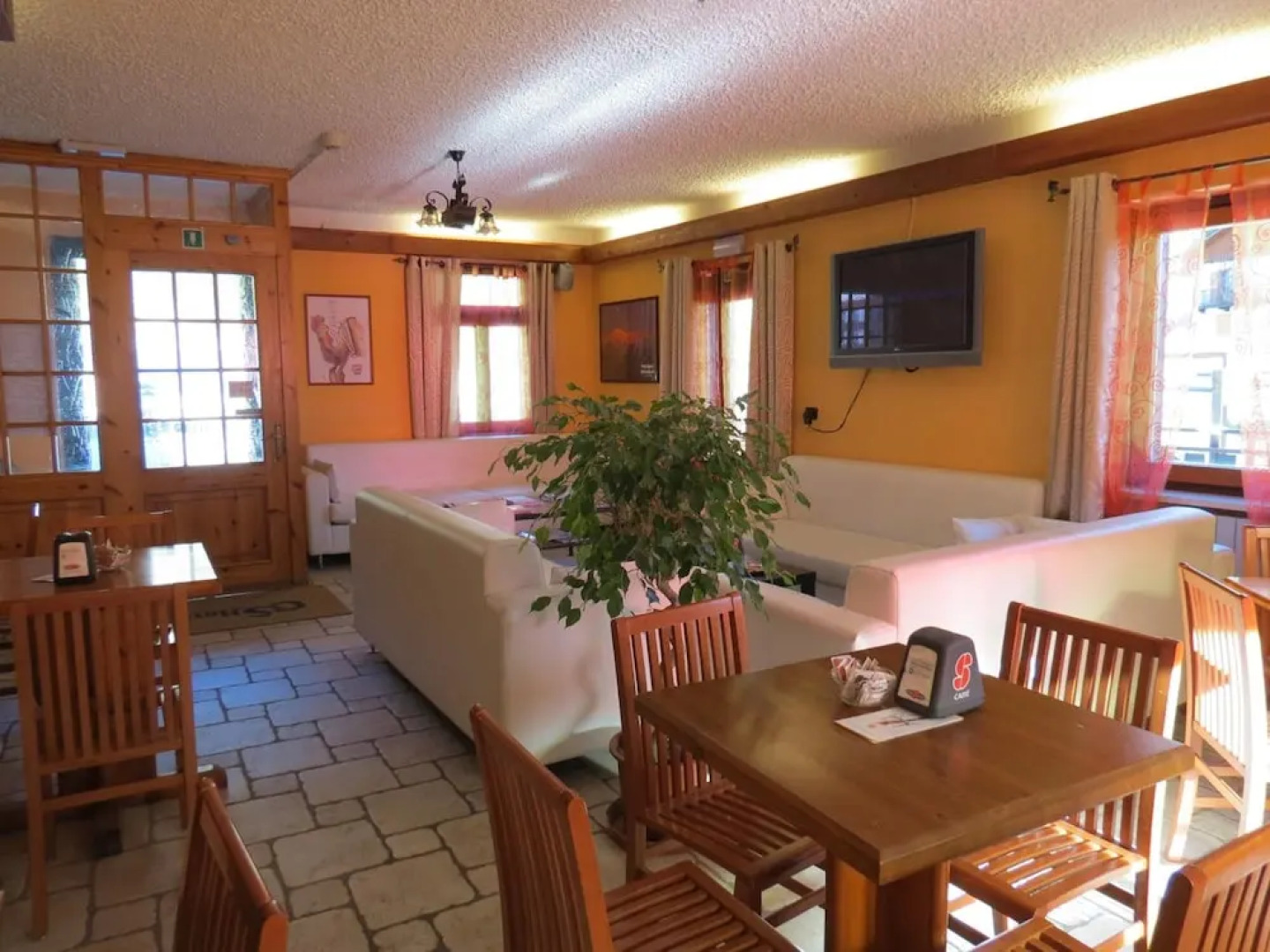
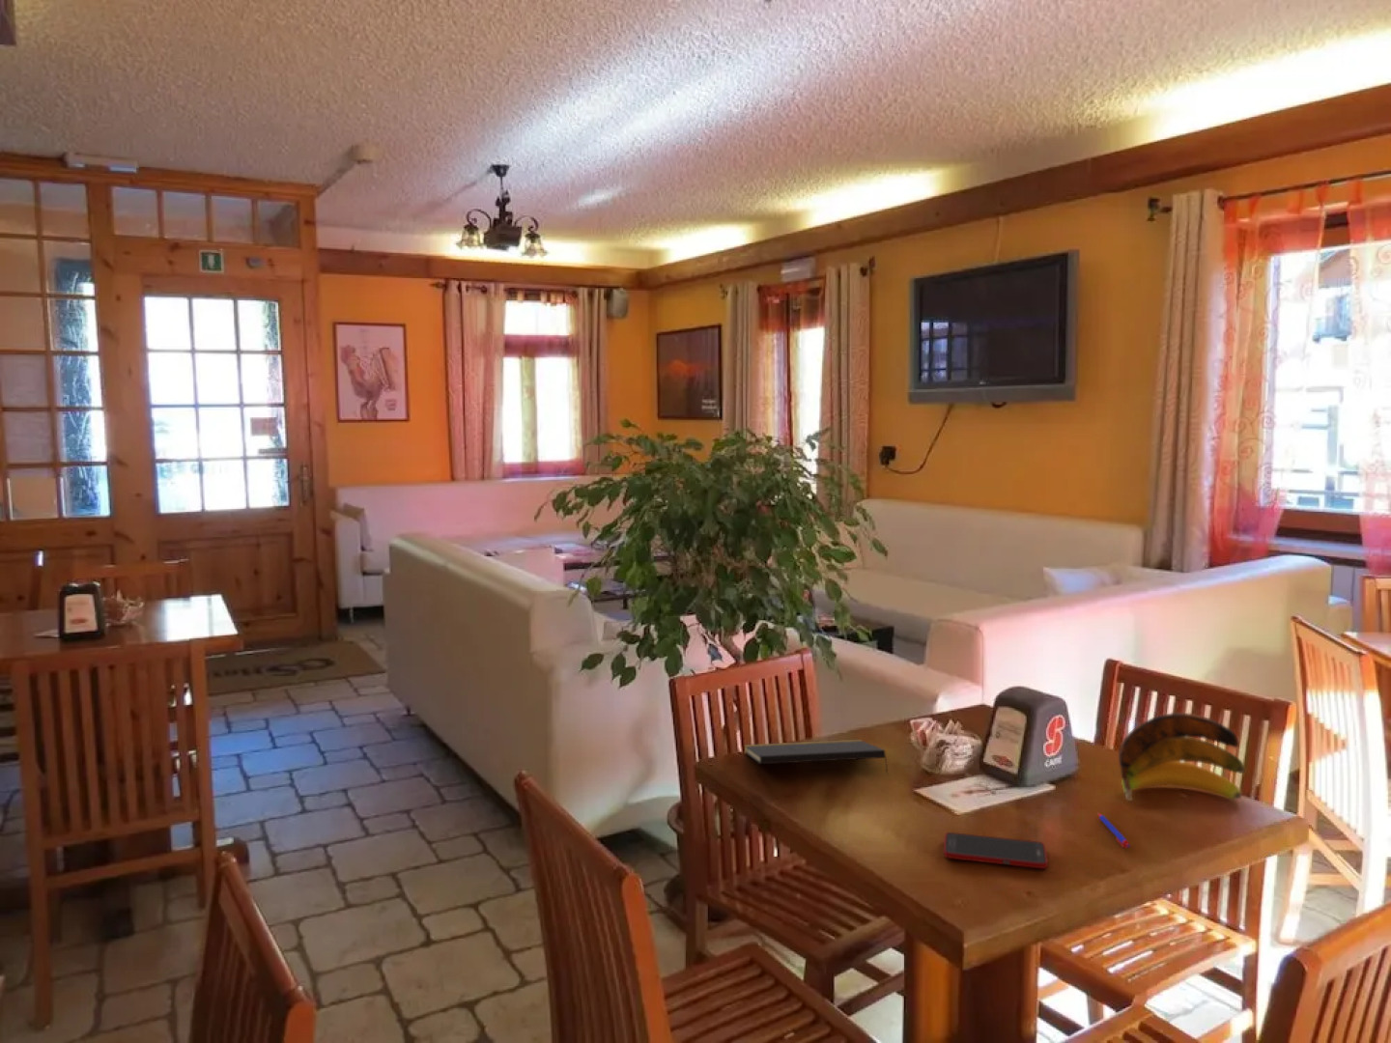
+ cell phone [943,832,1049,869]
+ banana [1117,712,1246,802]
+ notepad [743,738,889,776]
+ pen [1096,812,1131,849]
